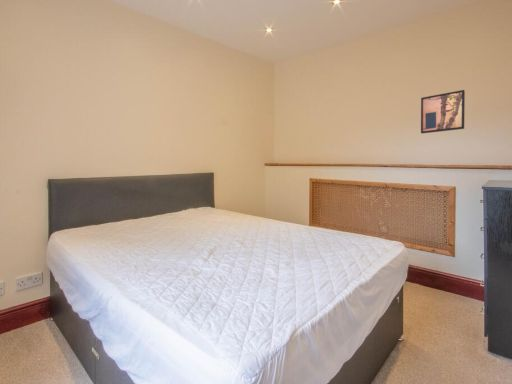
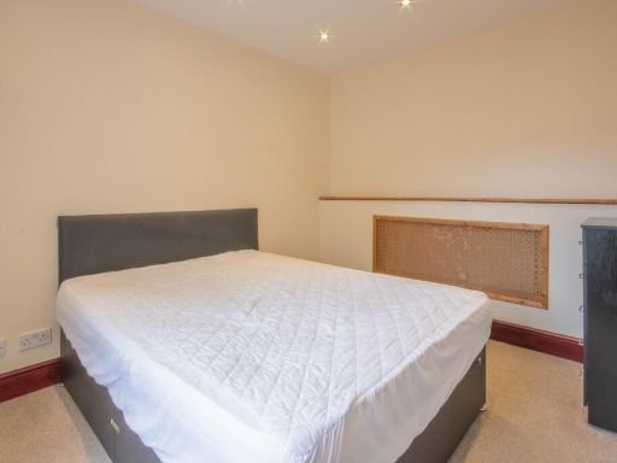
- wall art [420,89,466,134]
